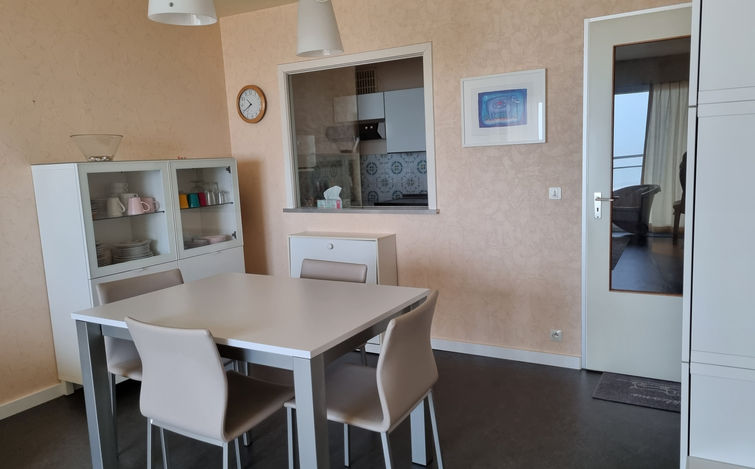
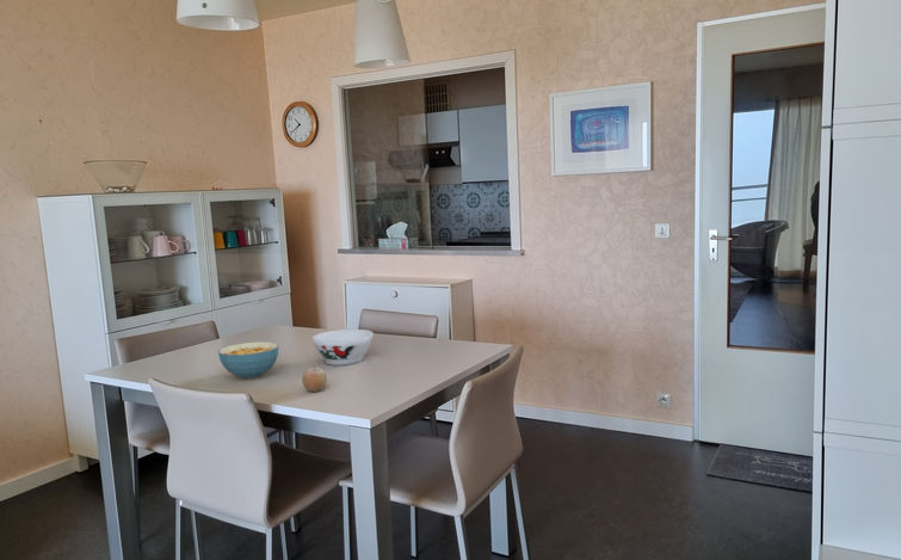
+ bowl [310,328,375,367]
+ fruit [301,365,328,393]
+ cereal bowl [217,341,279,380]
